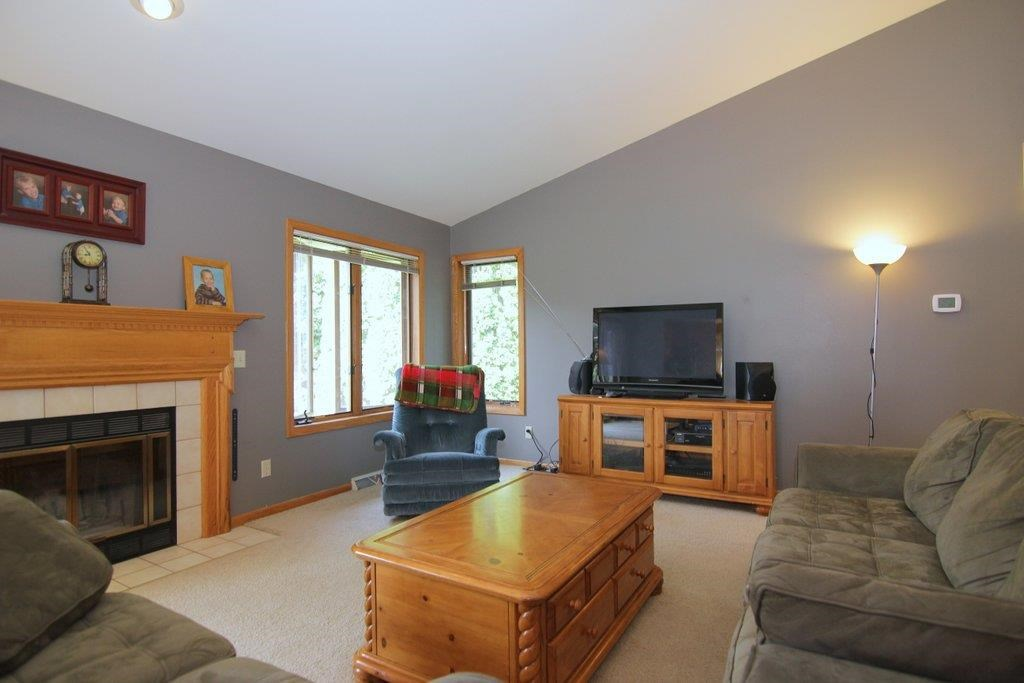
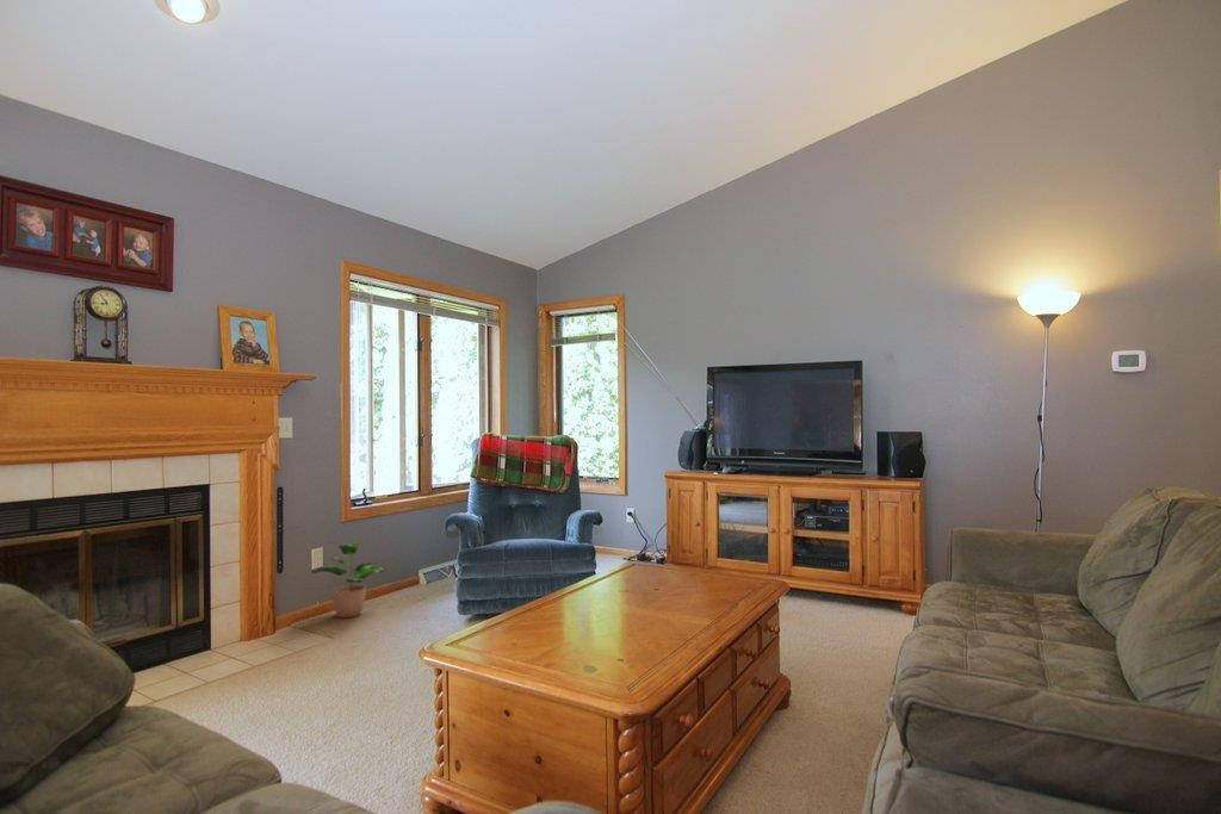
+ potted plant [310,540,385,619]
